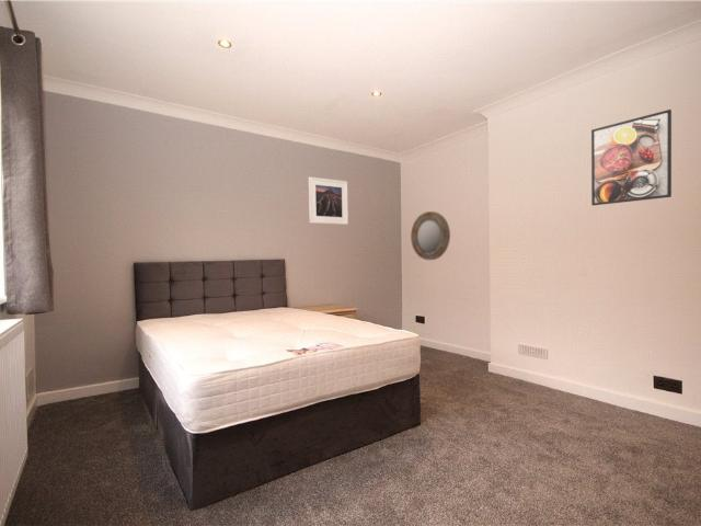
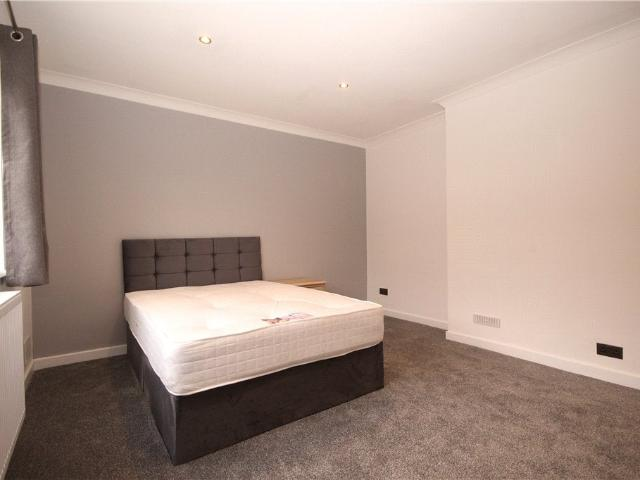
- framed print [590,108,673,206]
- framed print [308,176,349,226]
- home mirror [410,210,451,261]
